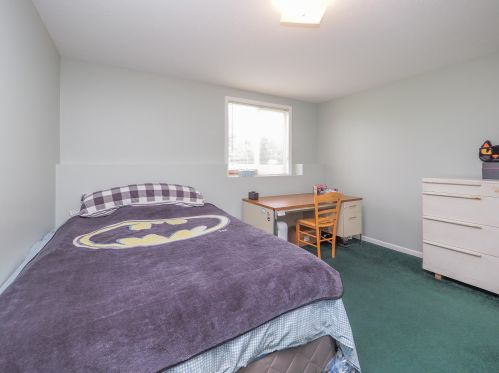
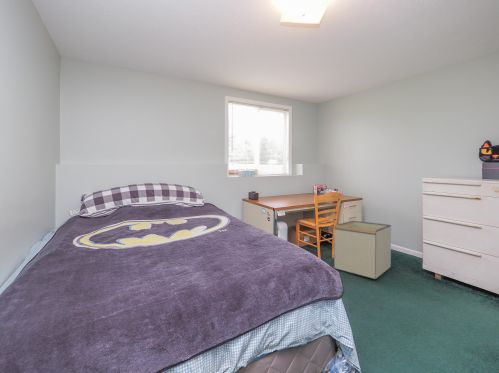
+ storage bin [333,220,392,280]
